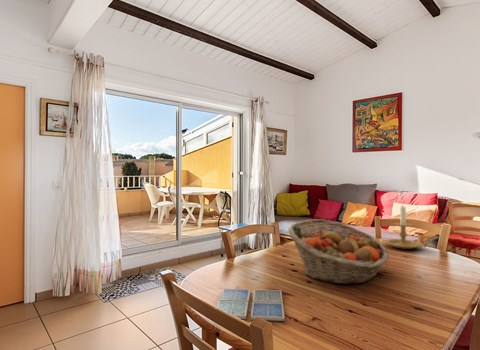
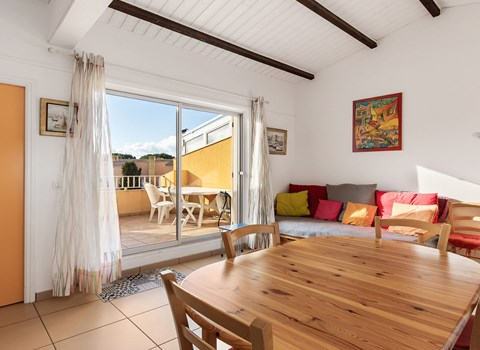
- drink coaster [215,288,286,322]
- fruit basket [287,218,390,285]
- candle holder [384,204,431,250]
